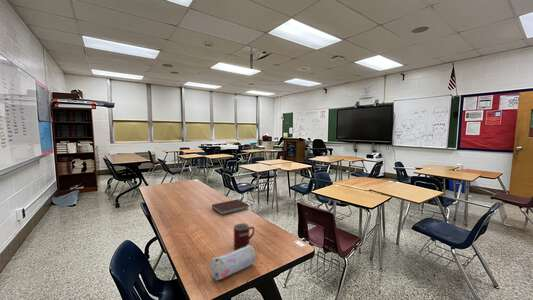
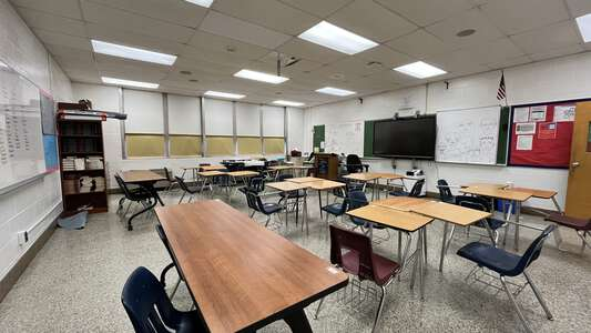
- notebook [211,198,249,216]
- mug [233,222,255,250]
- pencil case [209,244,257,281]
